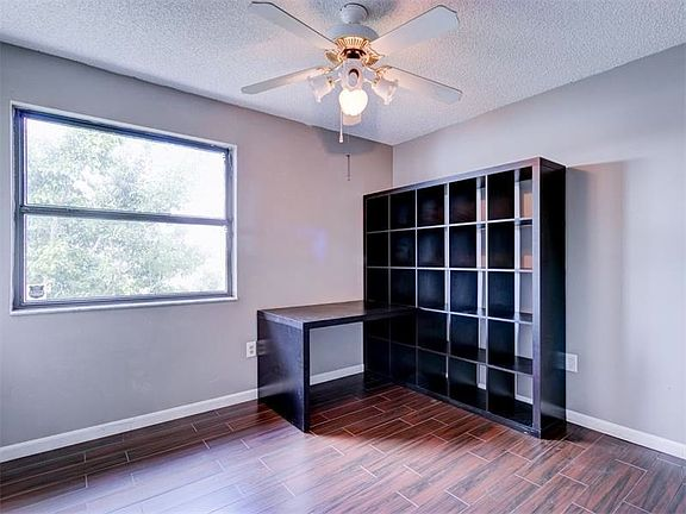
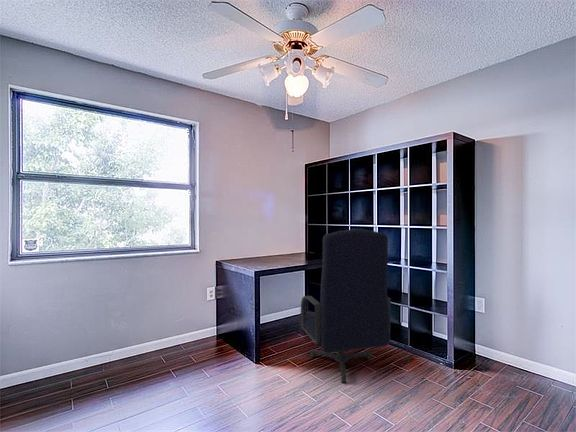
+ office chair [298,228,392,384]
